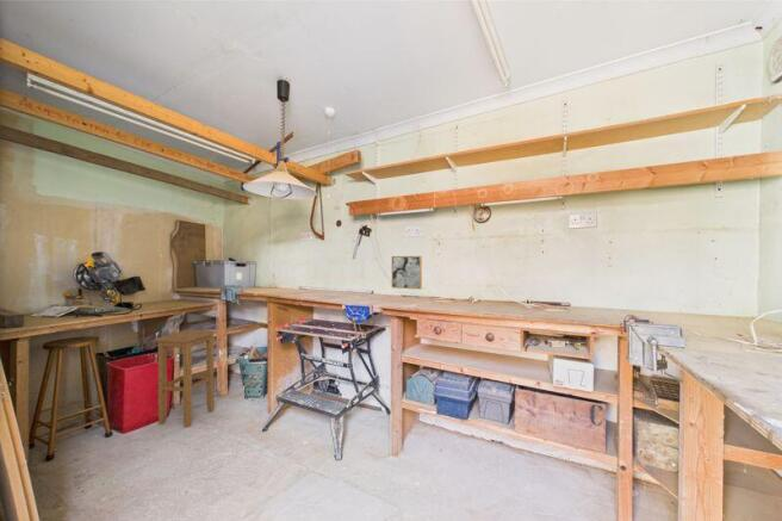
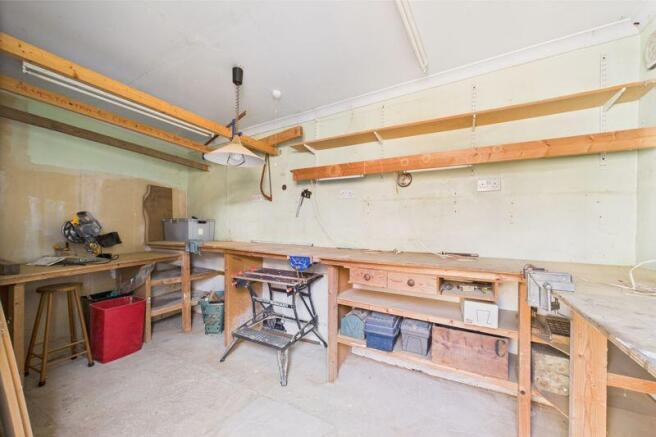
- stool [154,329,217,429]
- wall art [391,255,423,291]
